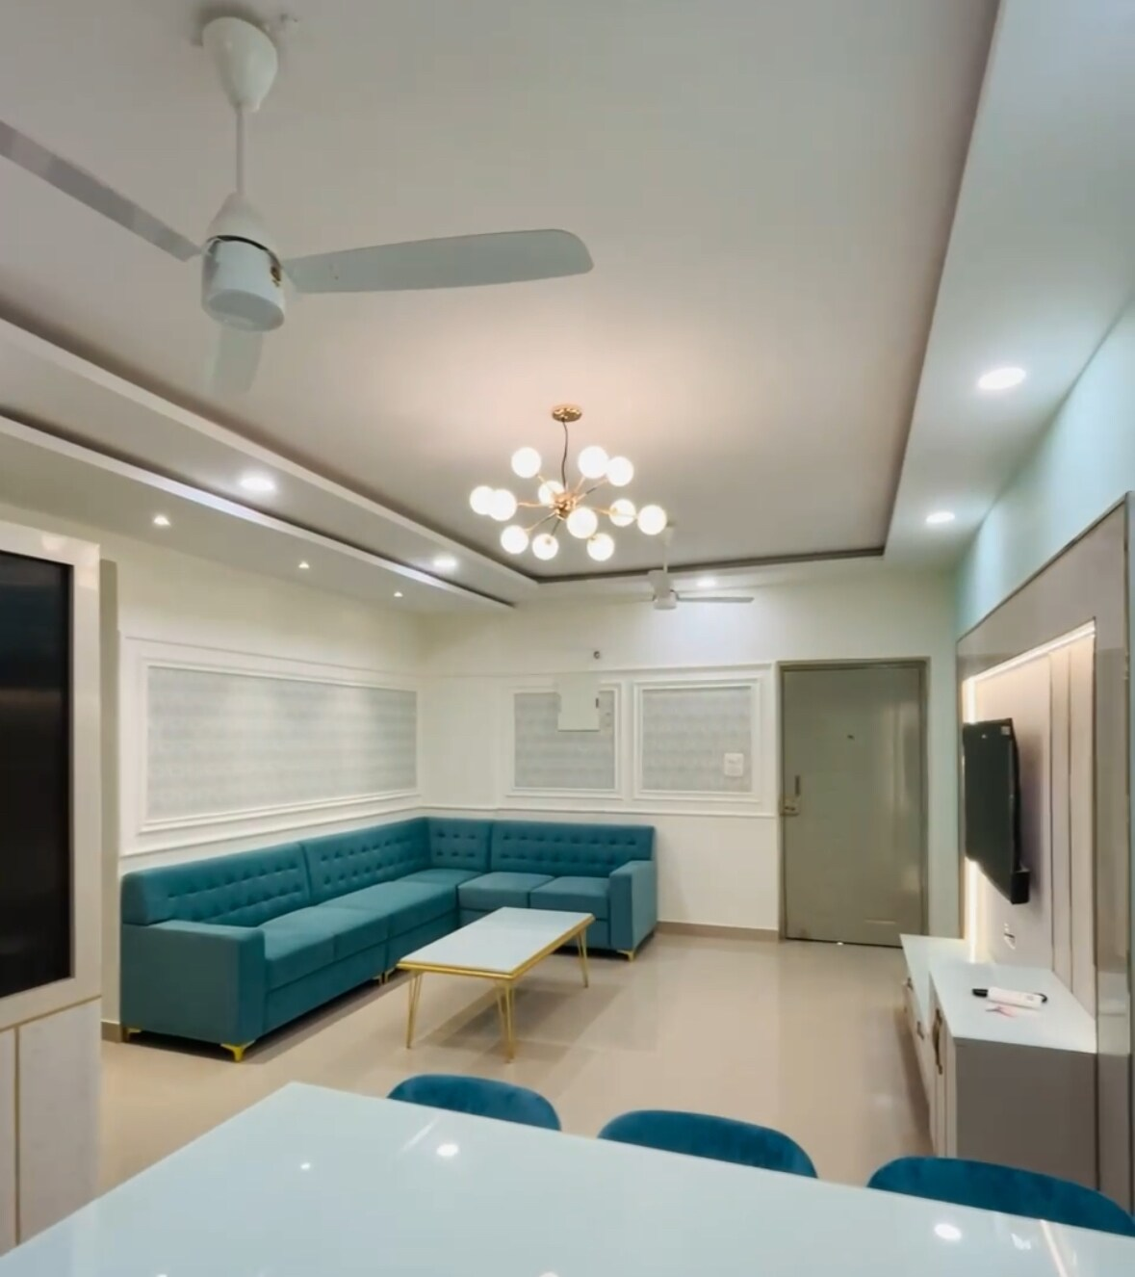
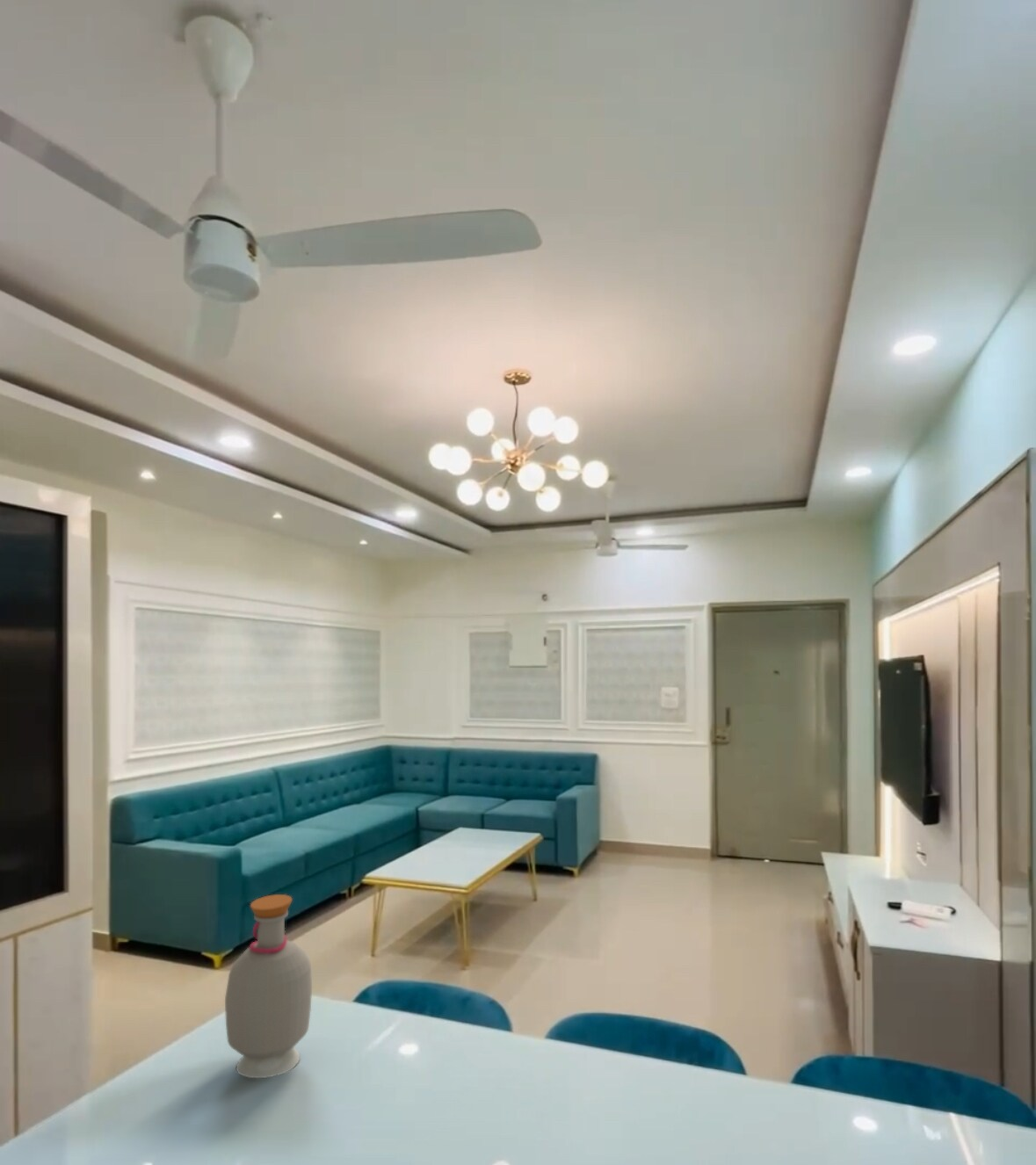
+ bottle [224,894,313,1079]
